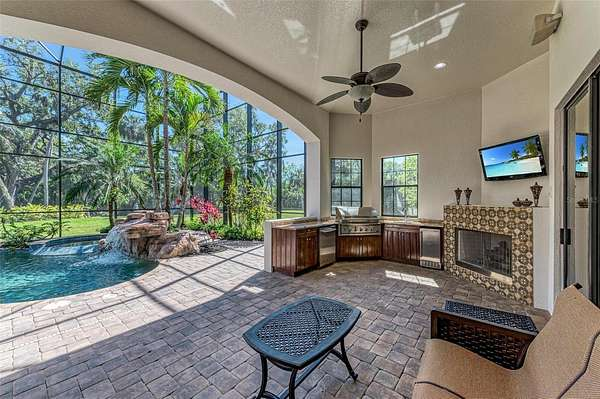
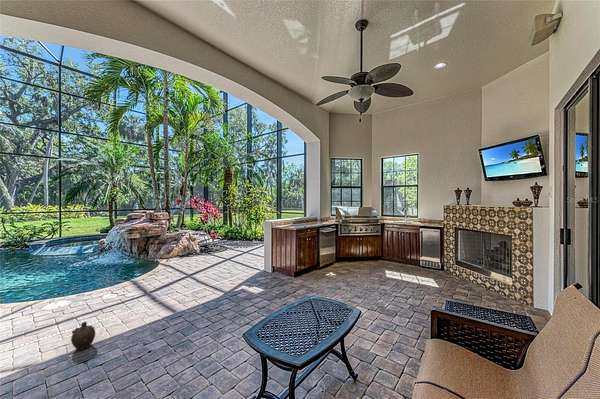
+ ceramic jug [70,320,96,351]
